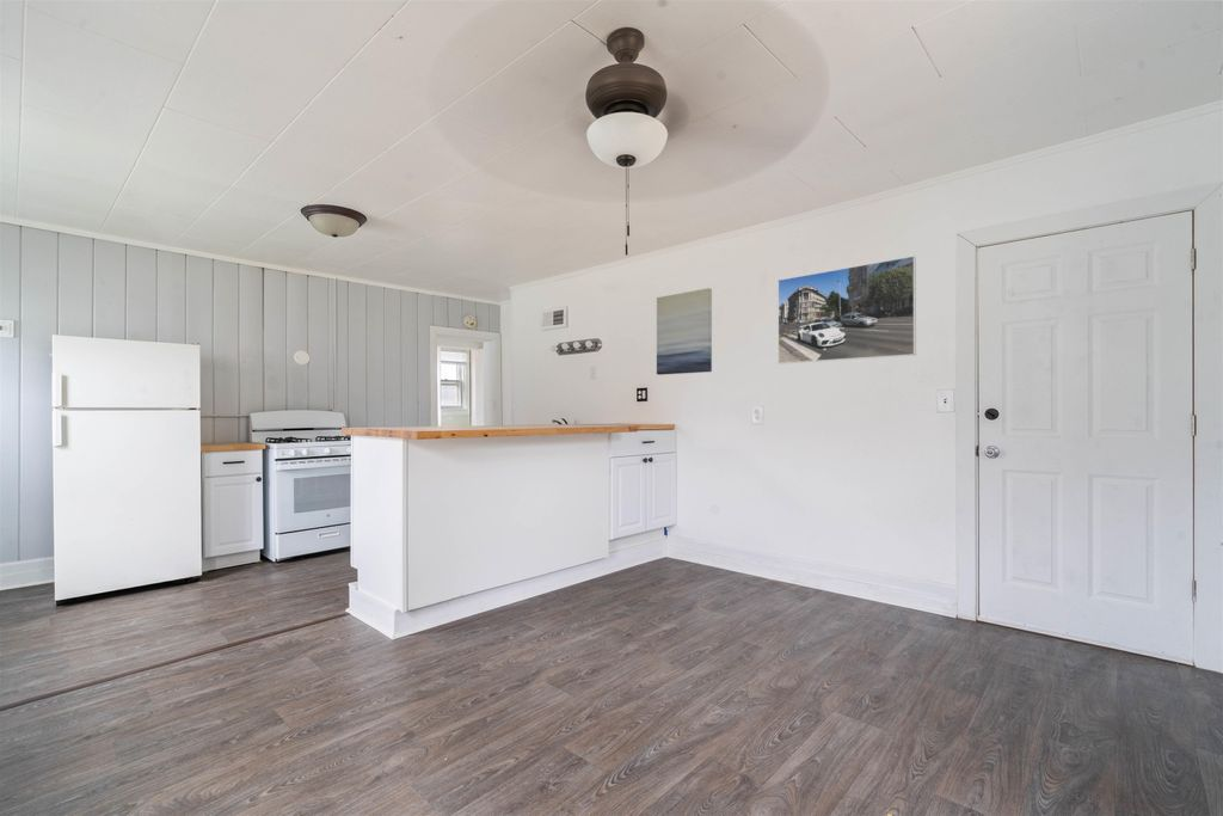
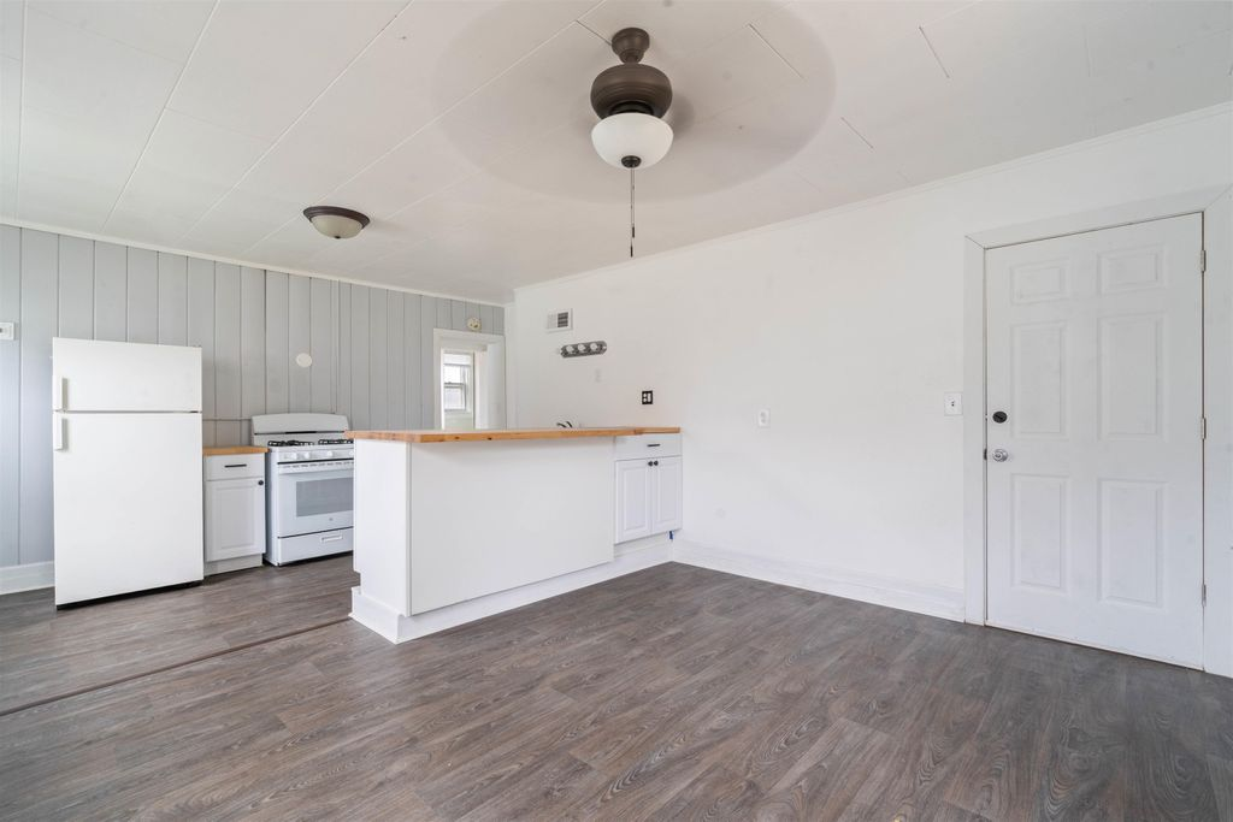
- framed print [776,254,917,364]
- wall art [656,287,713,376]
